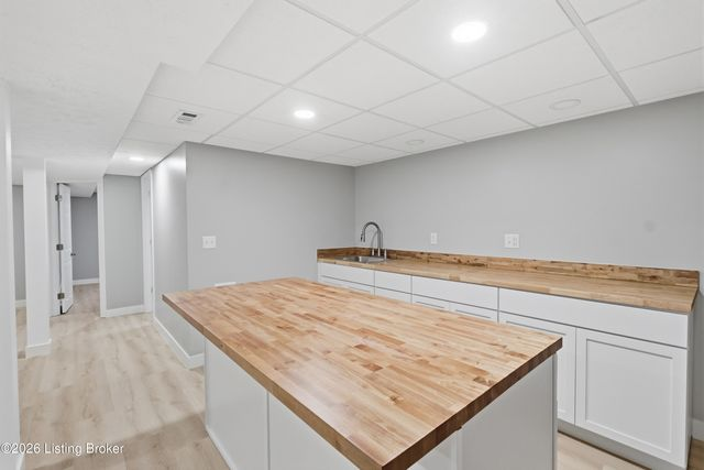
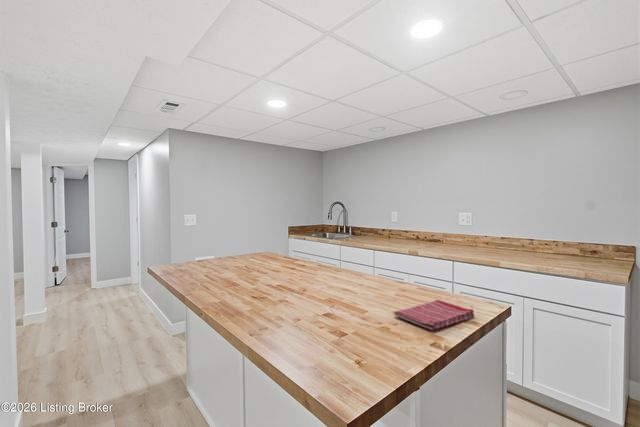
+ dish towel [393,299,475,331]
